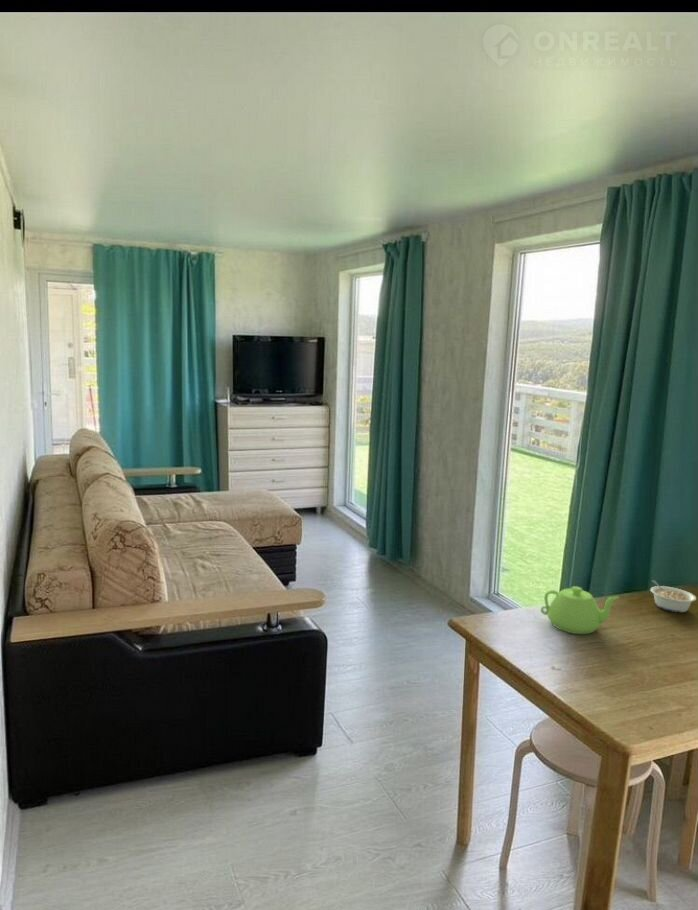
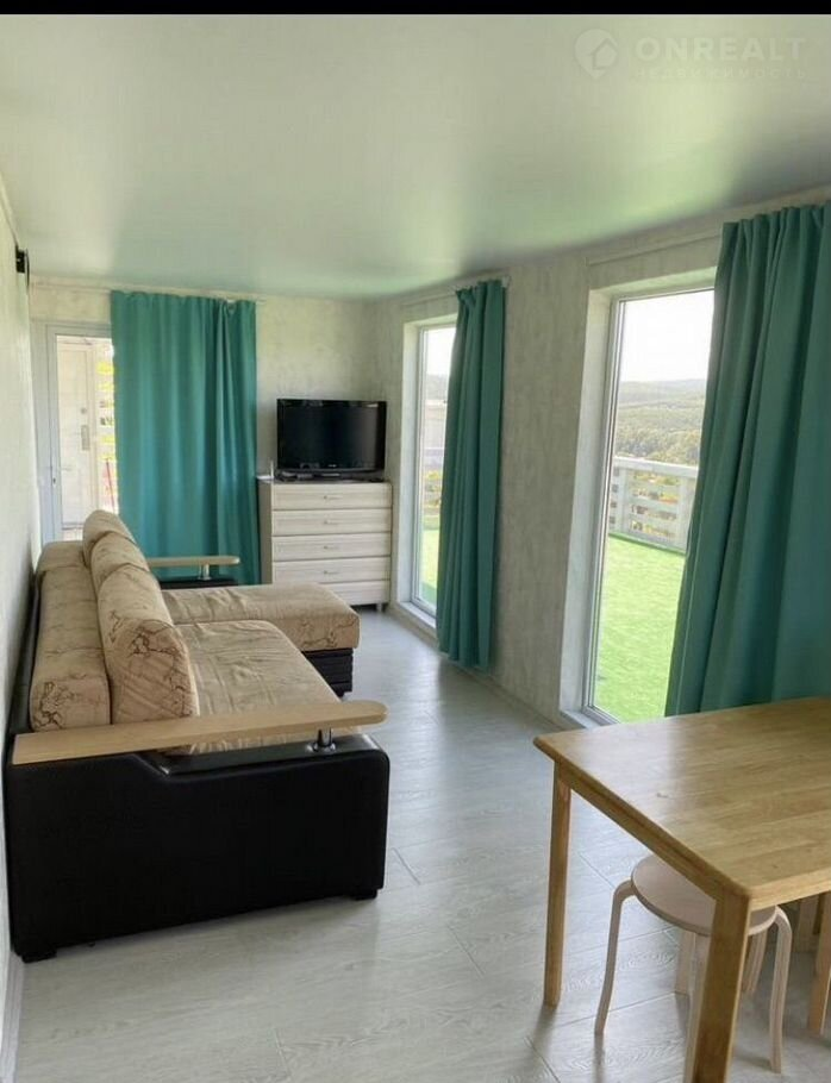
- teapot [540,585,620,635]
- legume [649,579,697,613]
